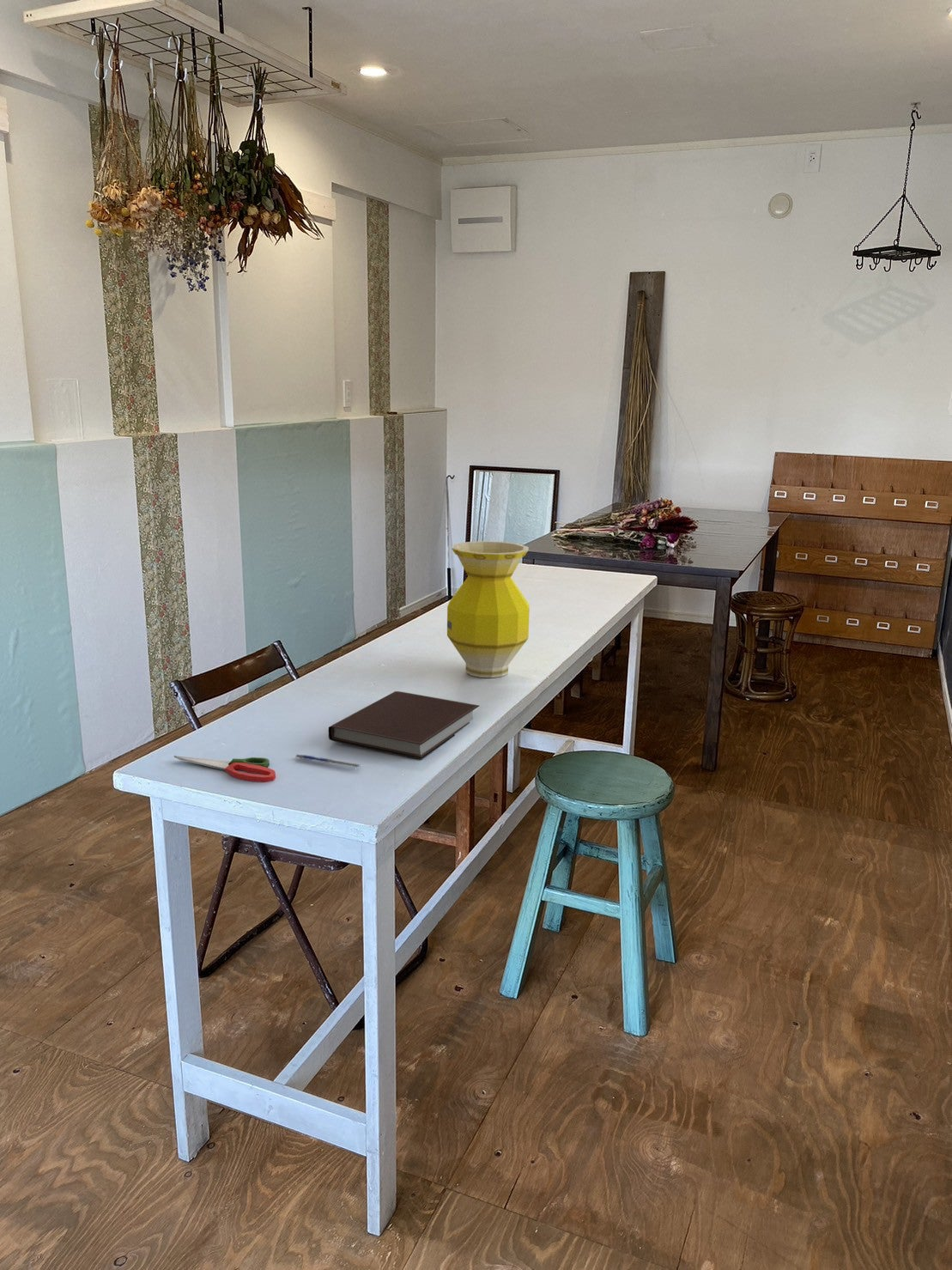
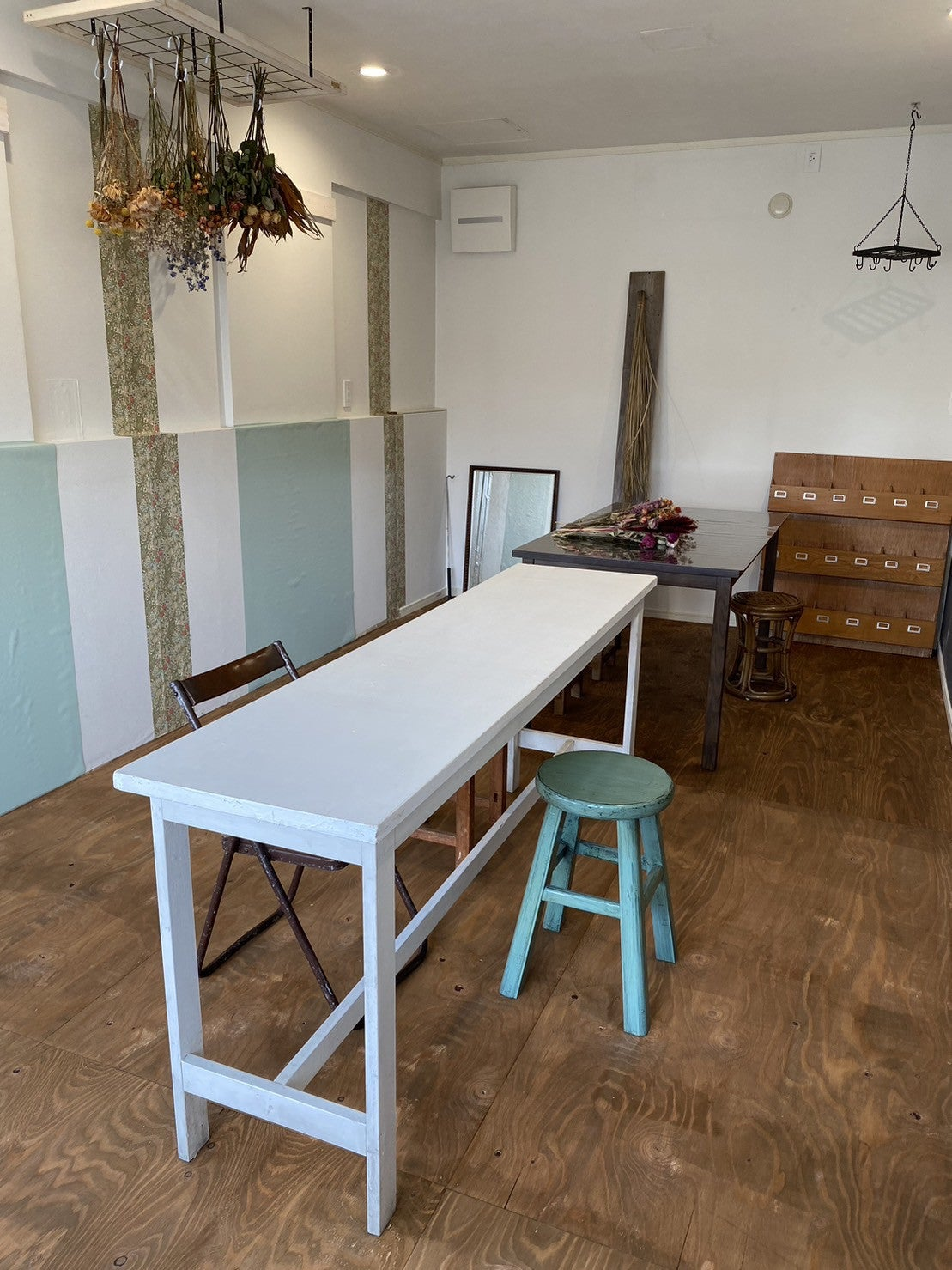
- notebook [327,690,480,760]
- pen [294,753,361,769]
- scissors [173,755,276,783]
- vase [446,540,531,678]
